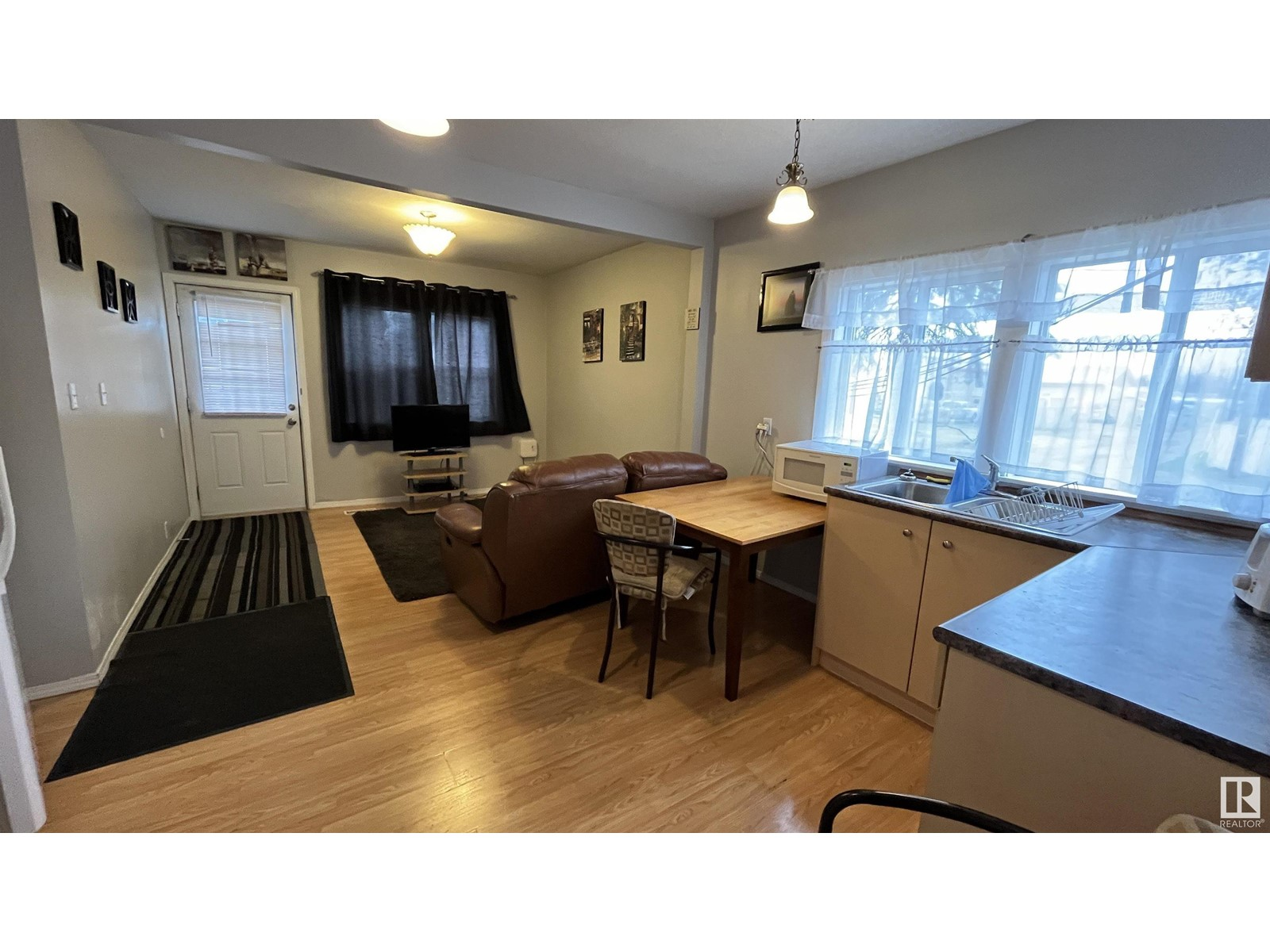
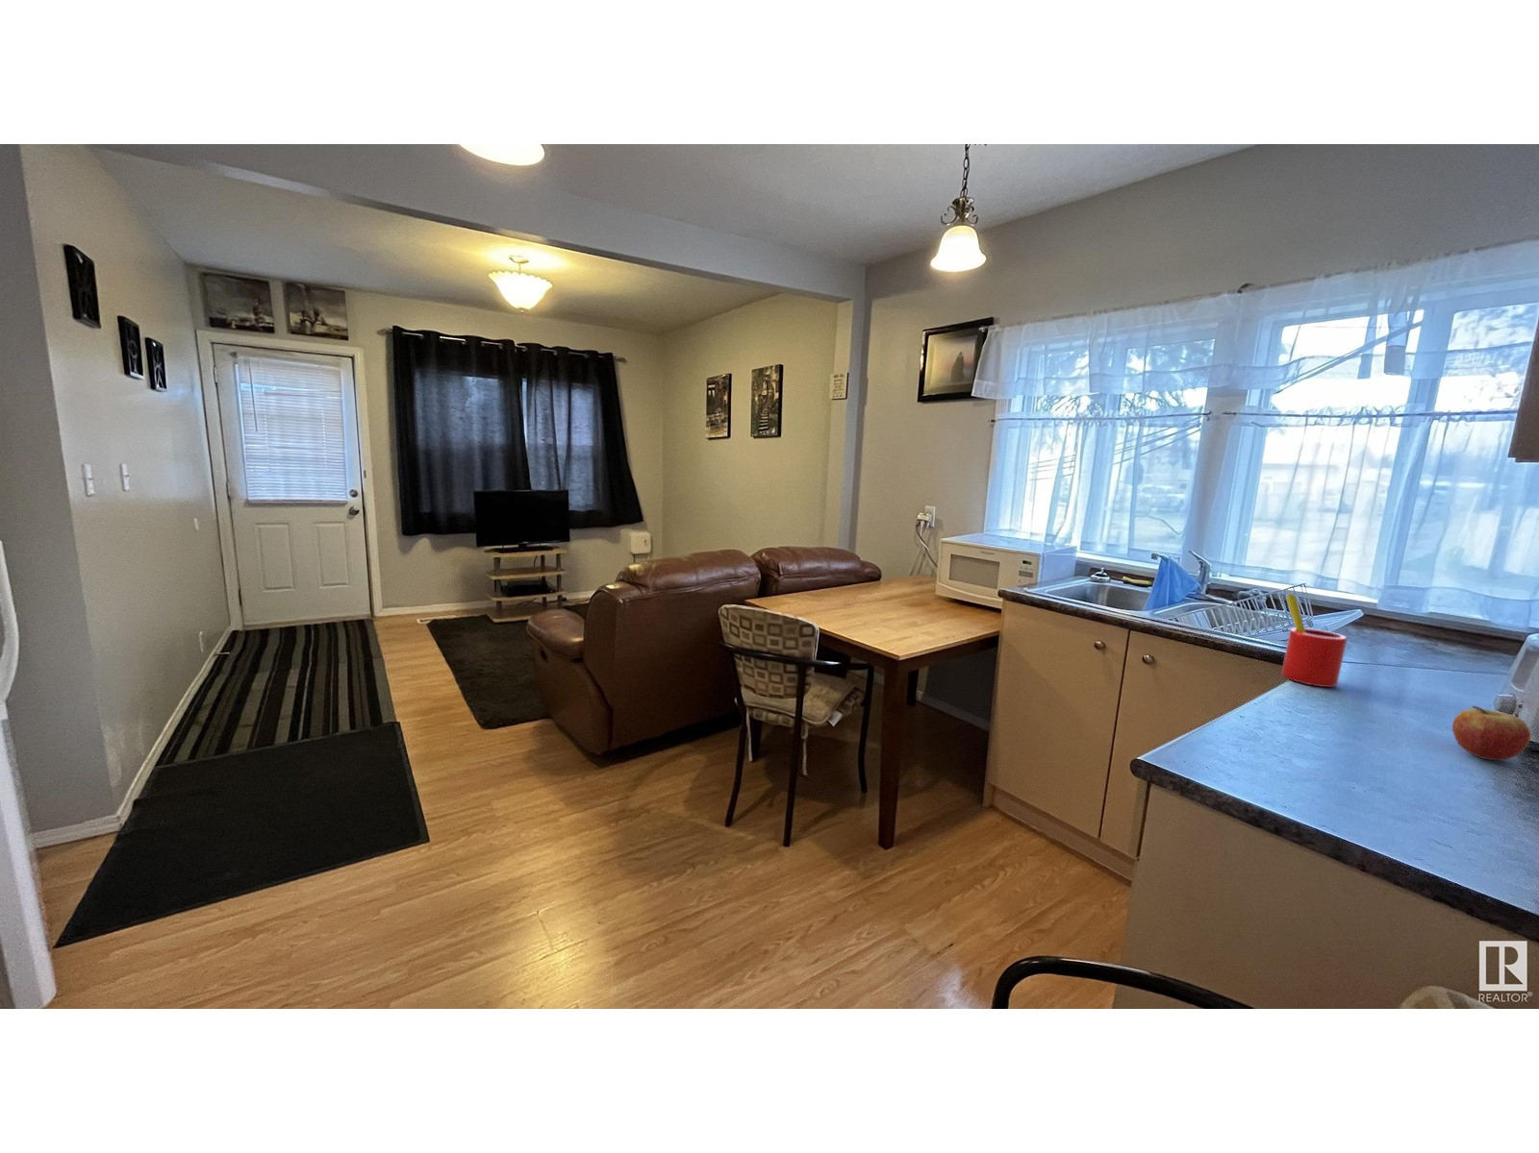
+ fruit [1452,705,1532,761]
+ straw [1280,592,1348,688]
